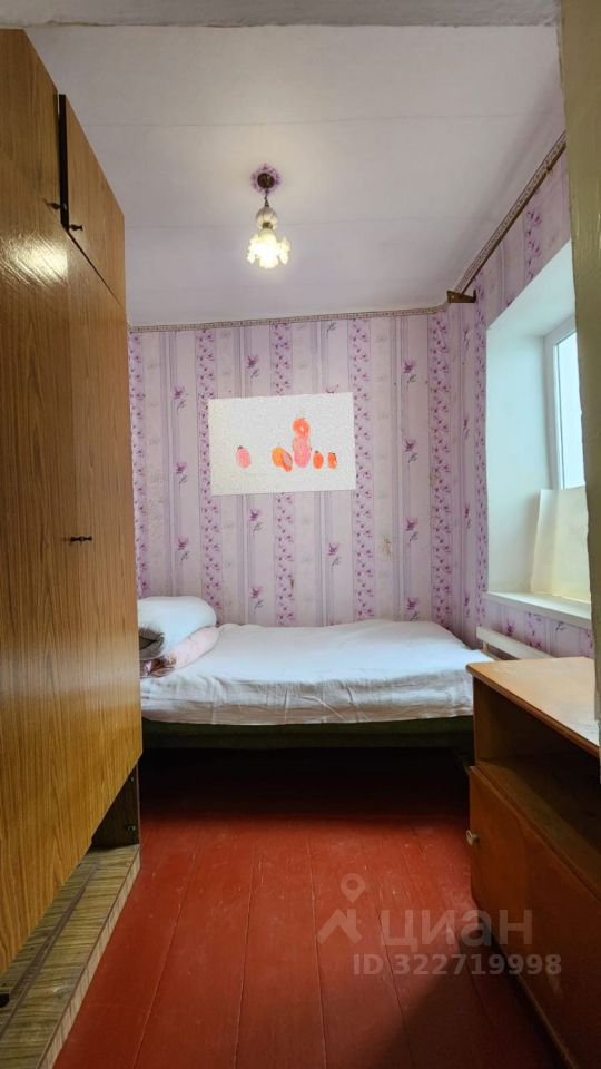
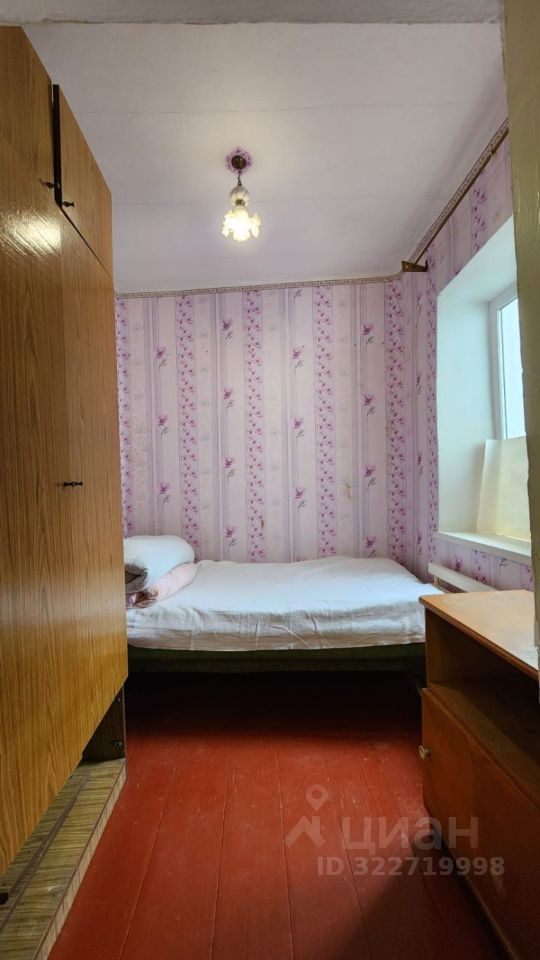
- wall art [207,392,357,497]
